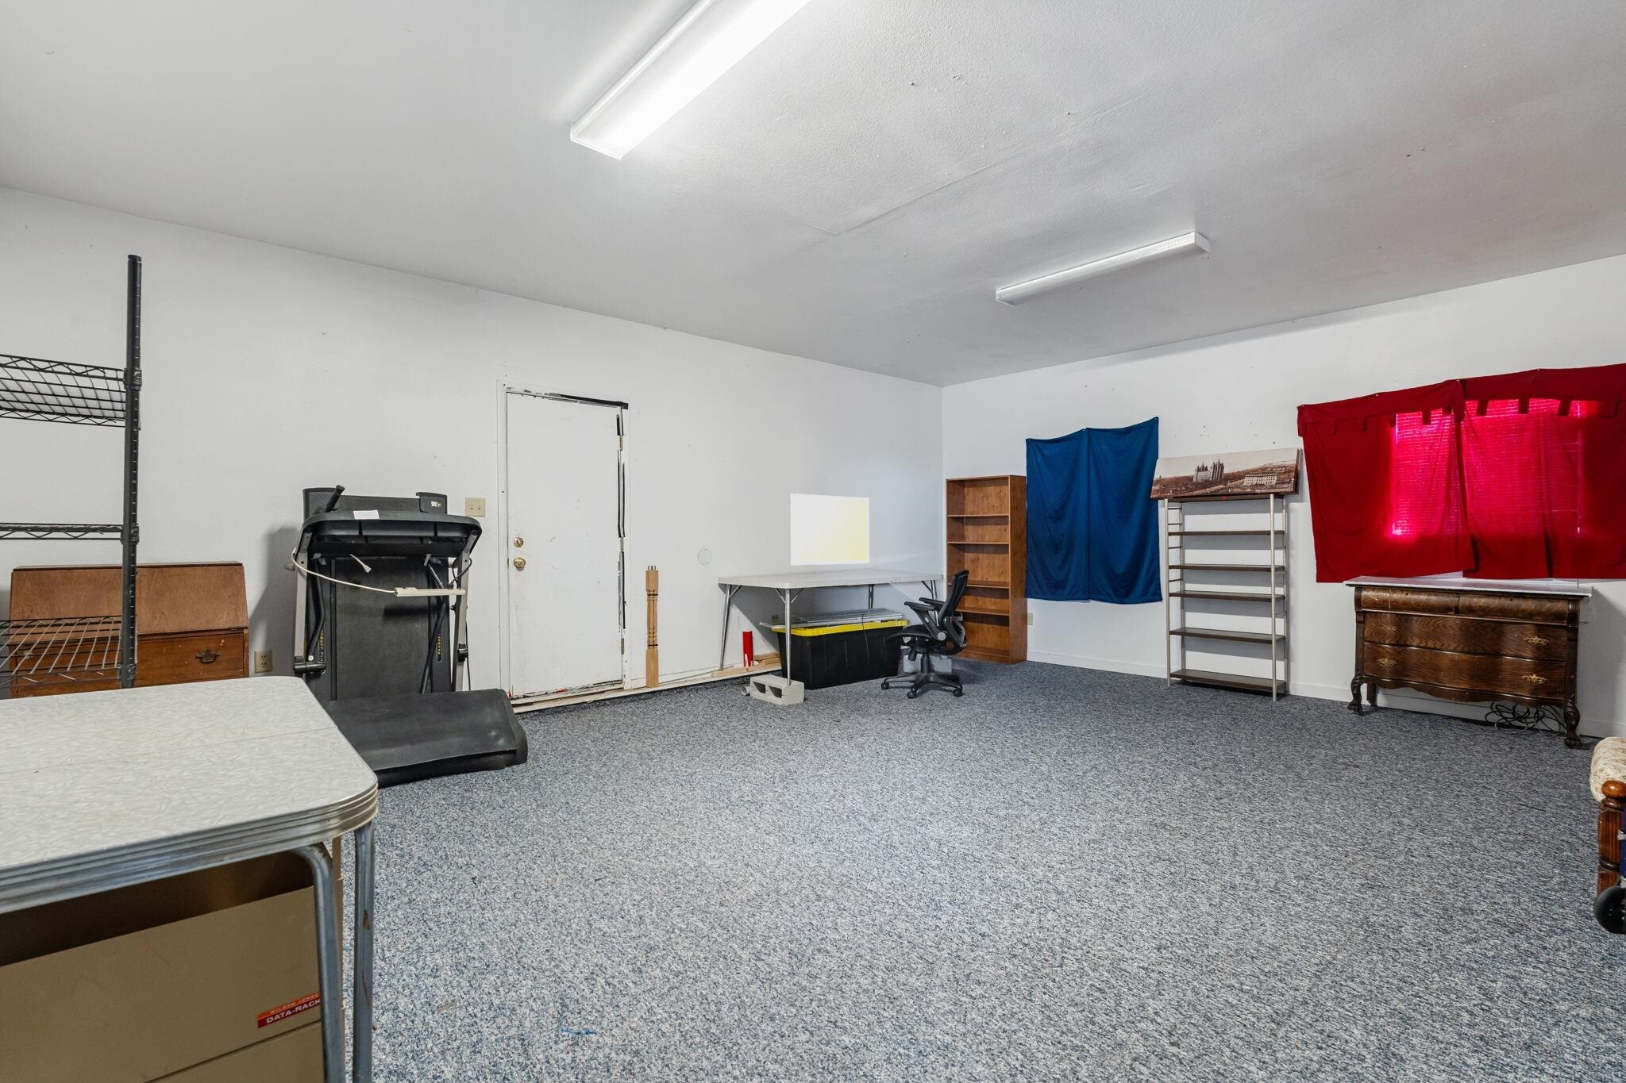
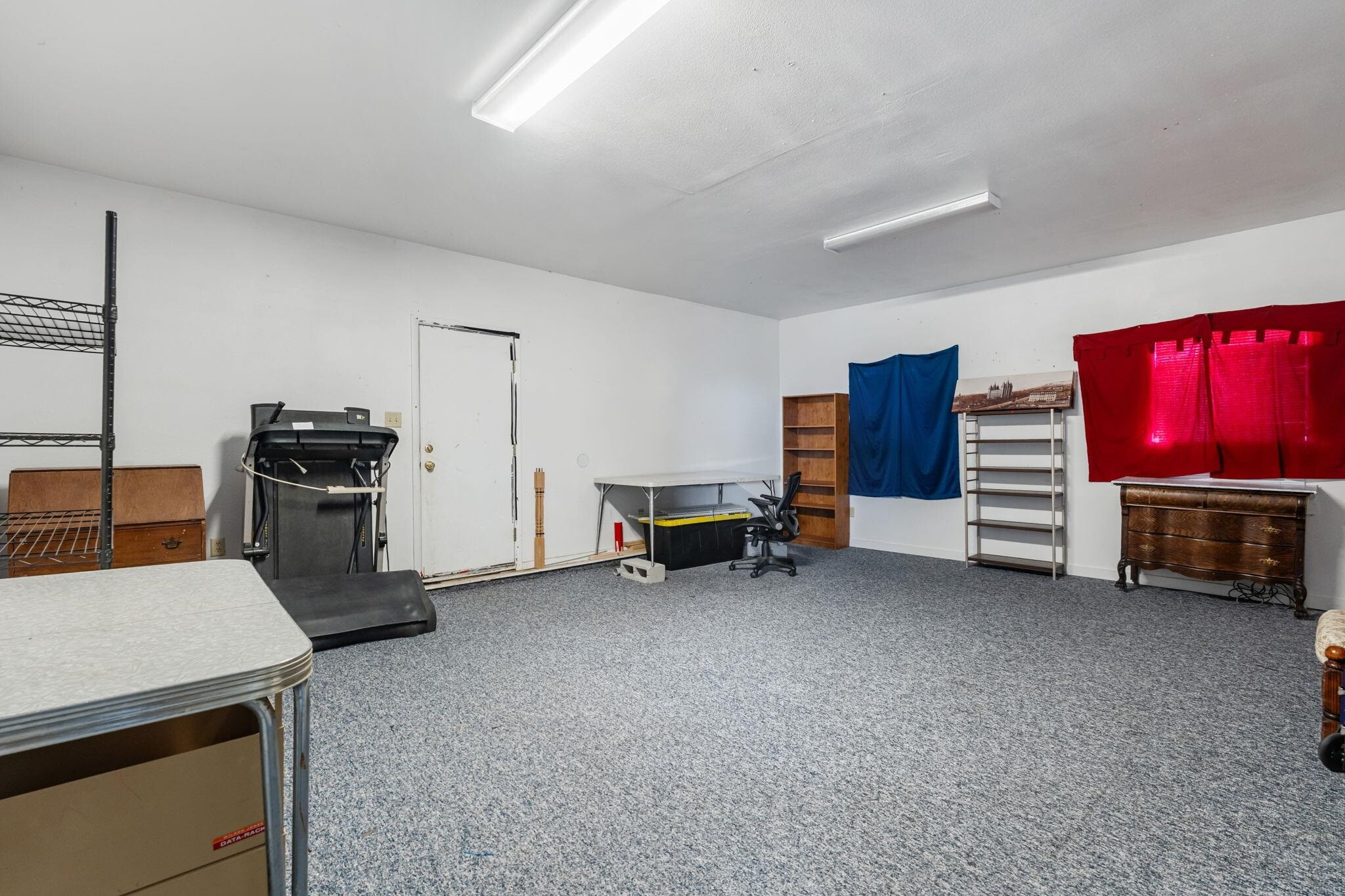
- wall art [789,493,870,566]
